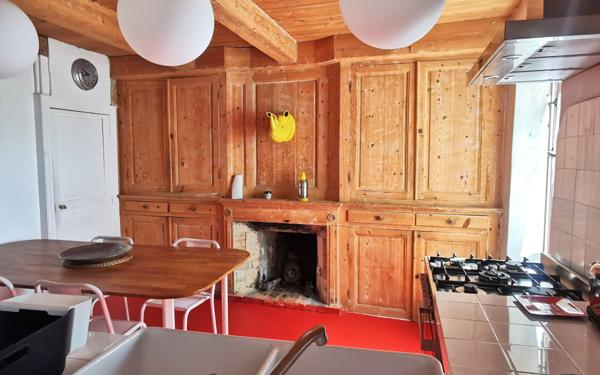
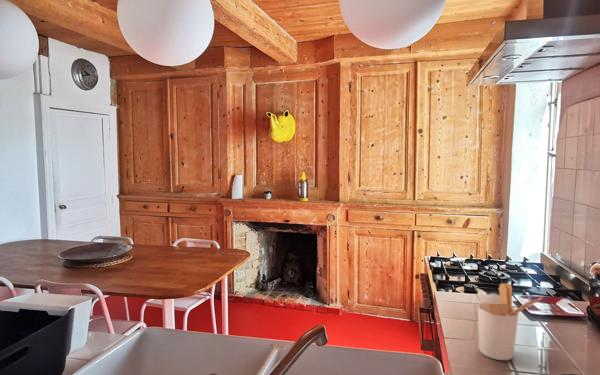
+ utensil holder [477,282,544,361]
